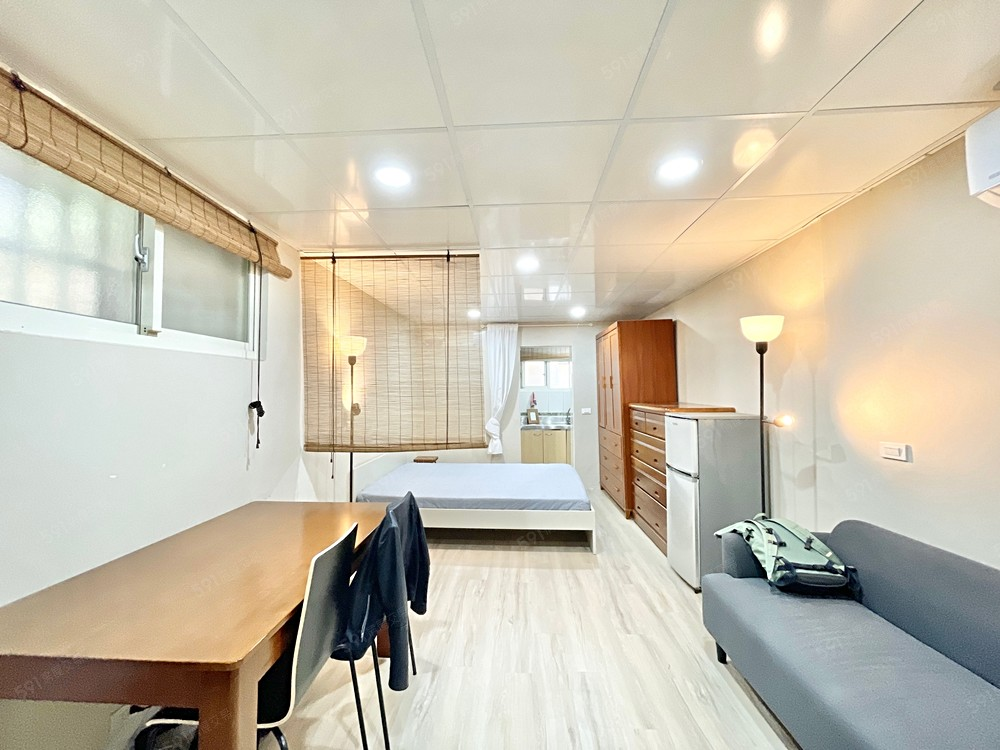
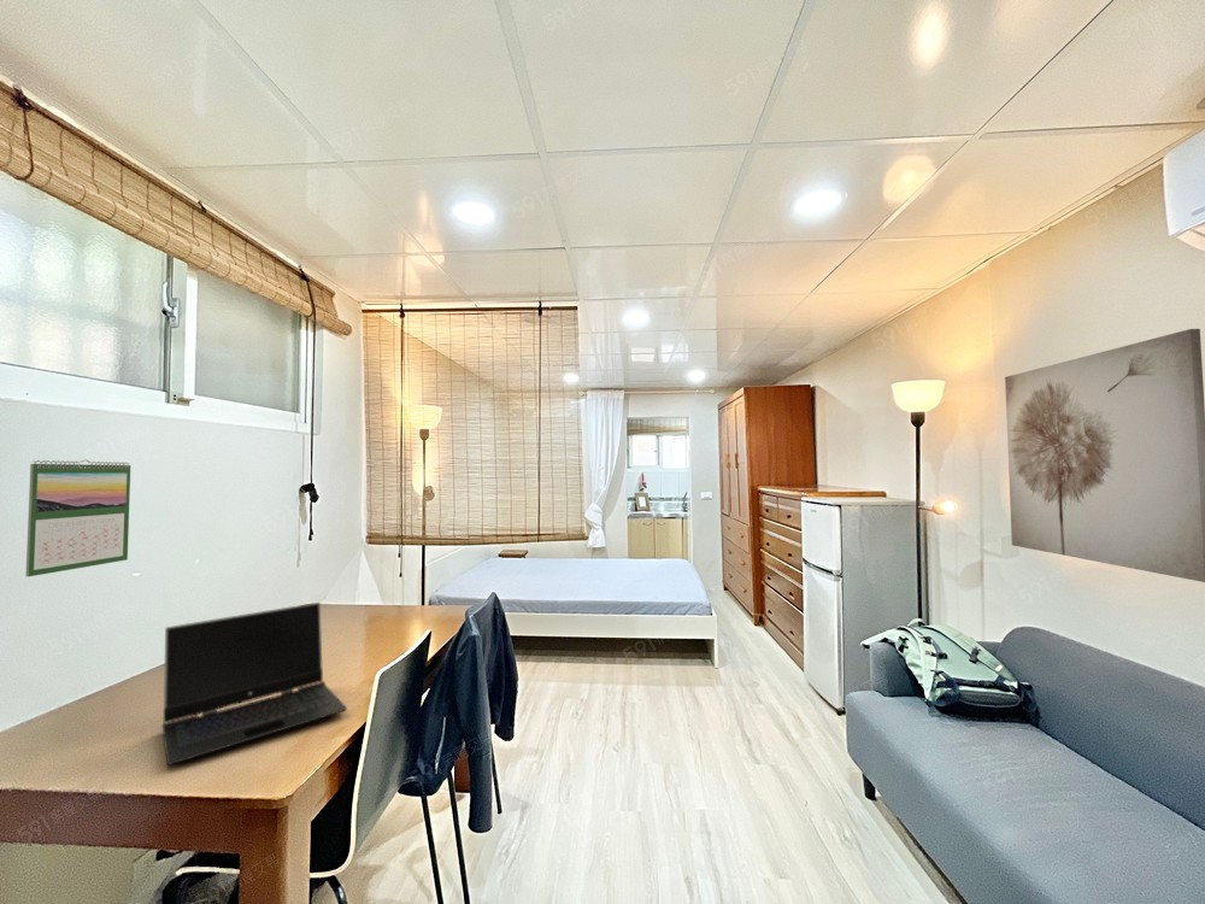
+ wall art [1004,328,1205,583]
+ laptop computer [161,601,348,767]
+ calendar [24,458,131,577]
